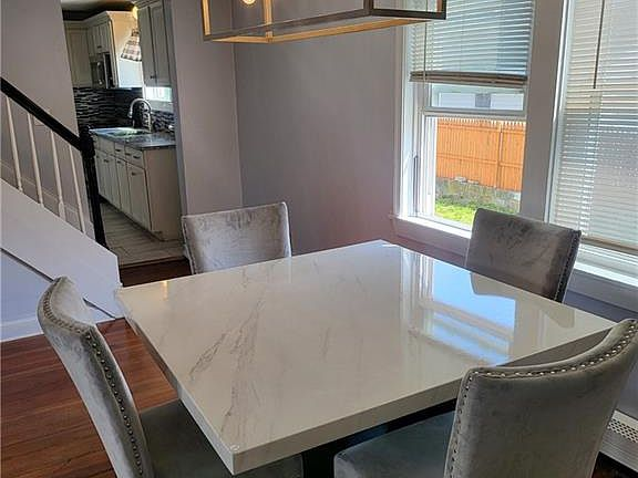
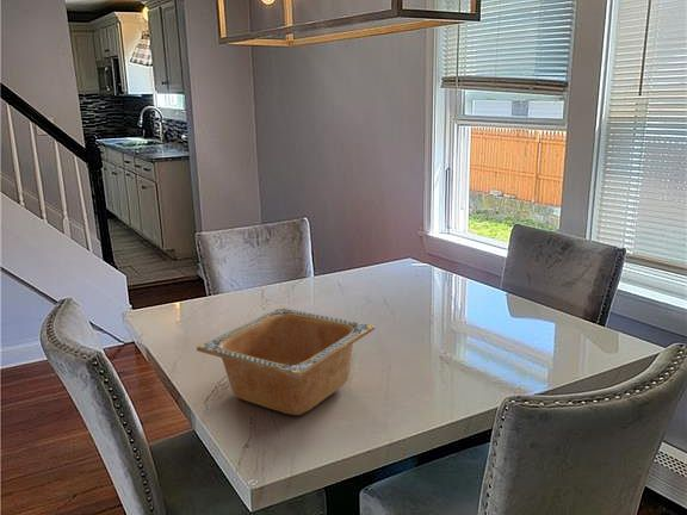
+ serving bowl [196,306,376,416]
